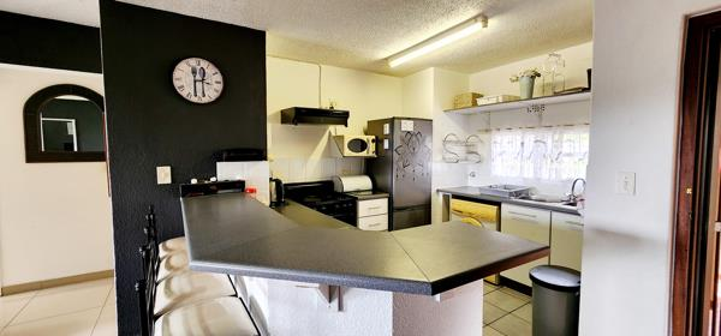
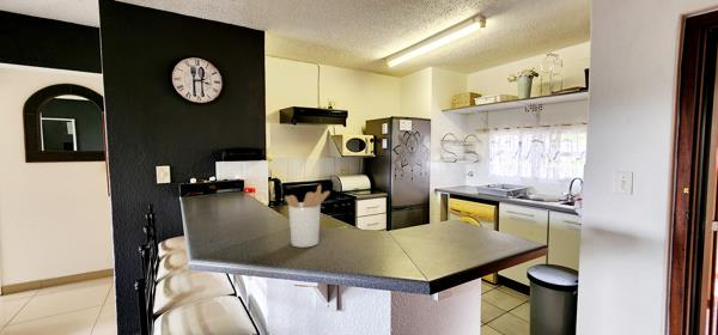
+ utensil holder [284,184,330,249]
